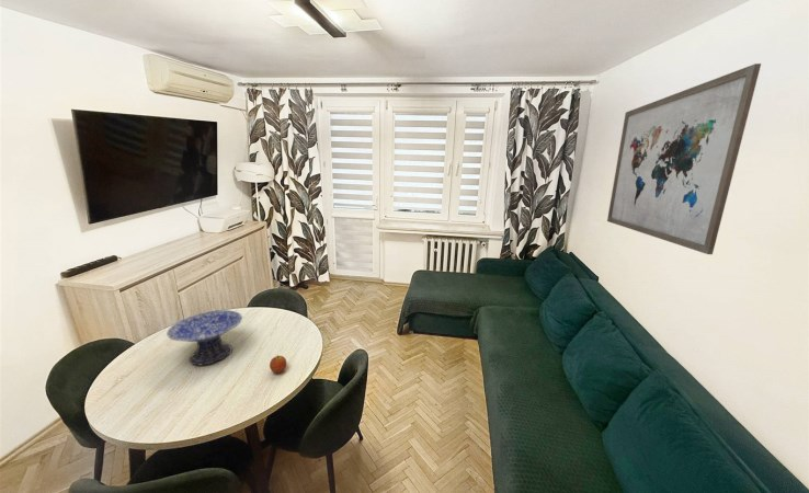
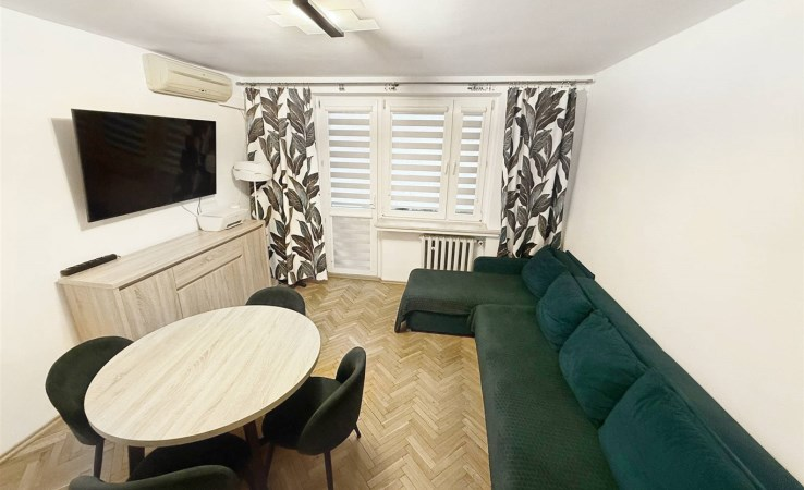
- decorative bowl [166,309,243,366]
- fruit [269,354,288,374]
- wall art [606,62,762,255]
